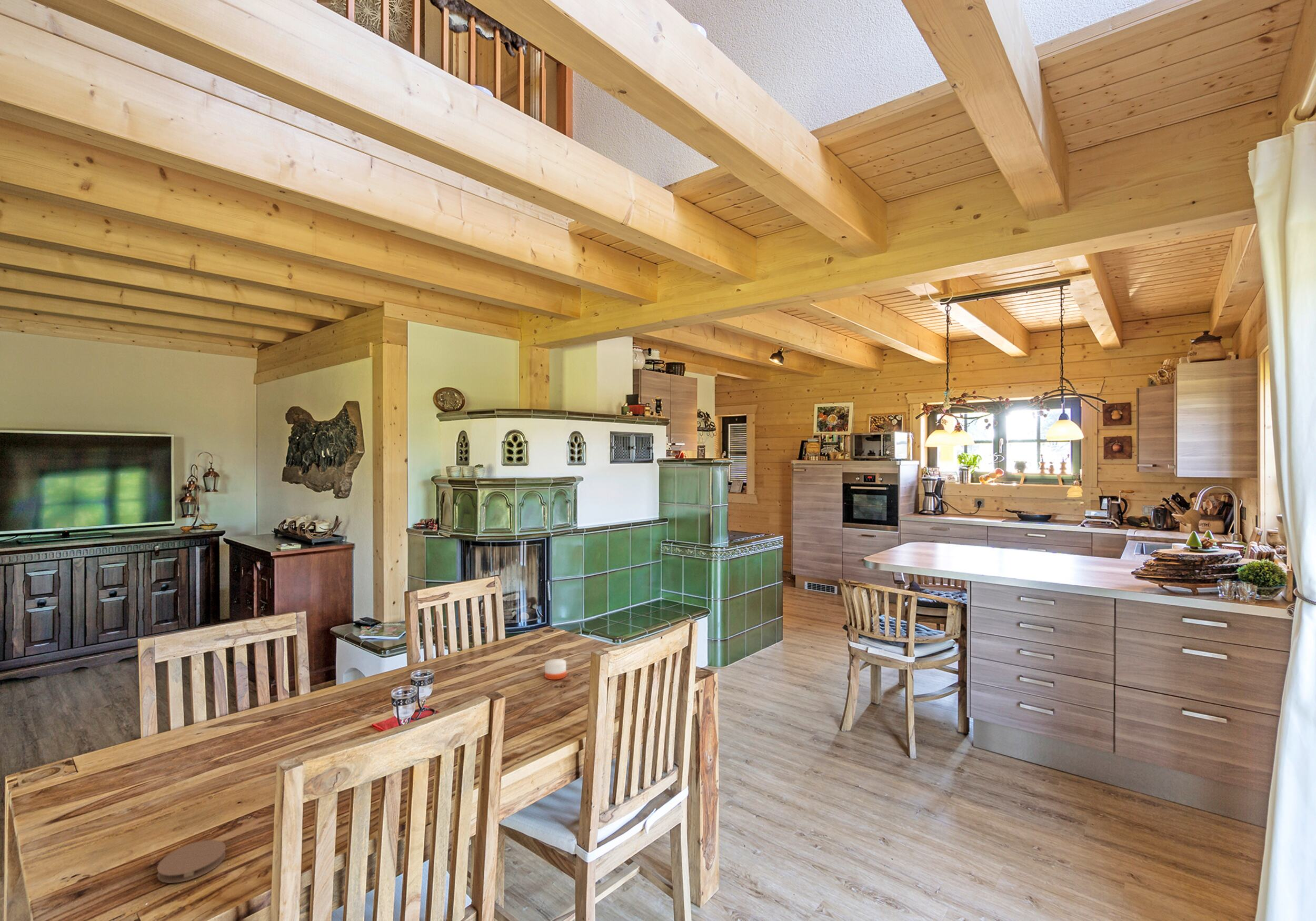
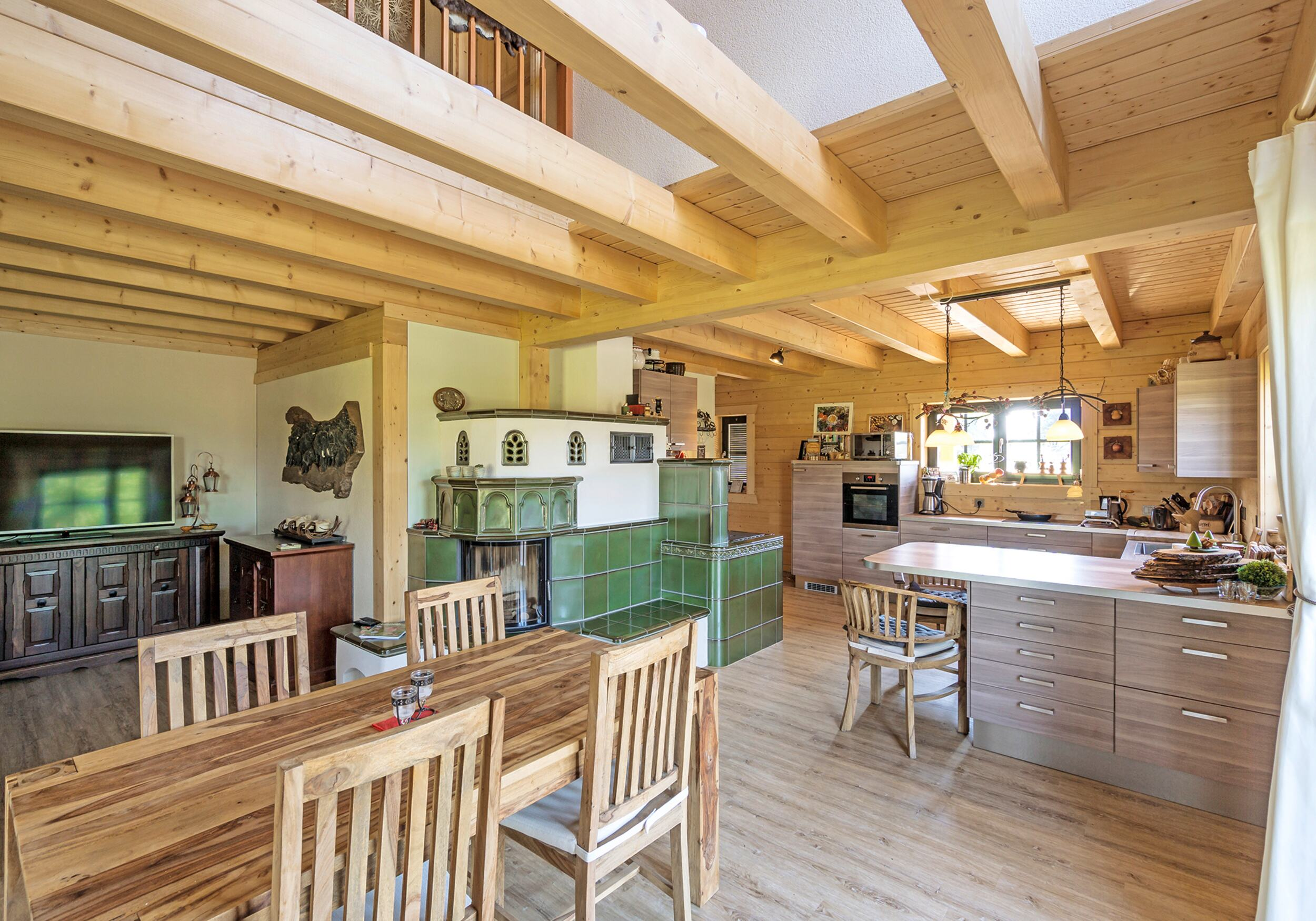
- coaster [156,839,226,884]
- candle [544,646,567,680]
